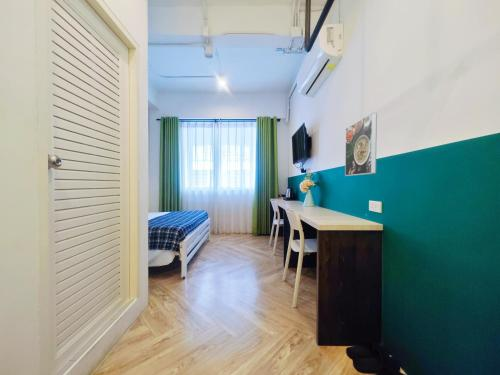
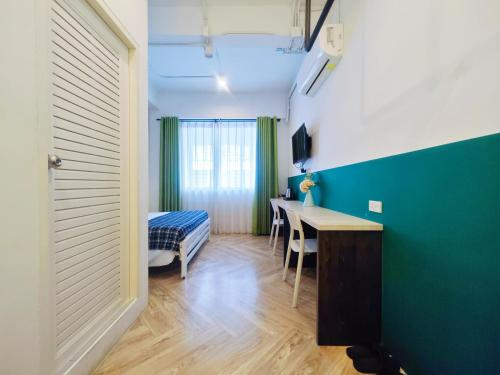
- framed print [344,112,378,177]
